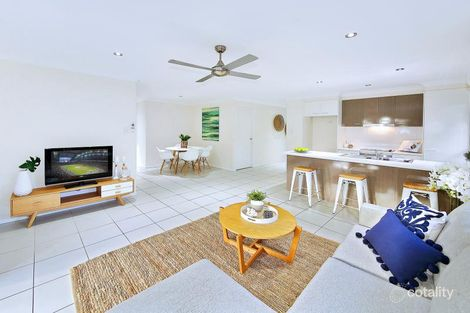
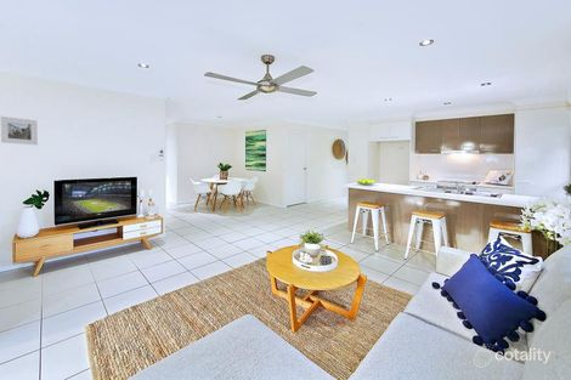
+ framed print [0,115,39,146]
